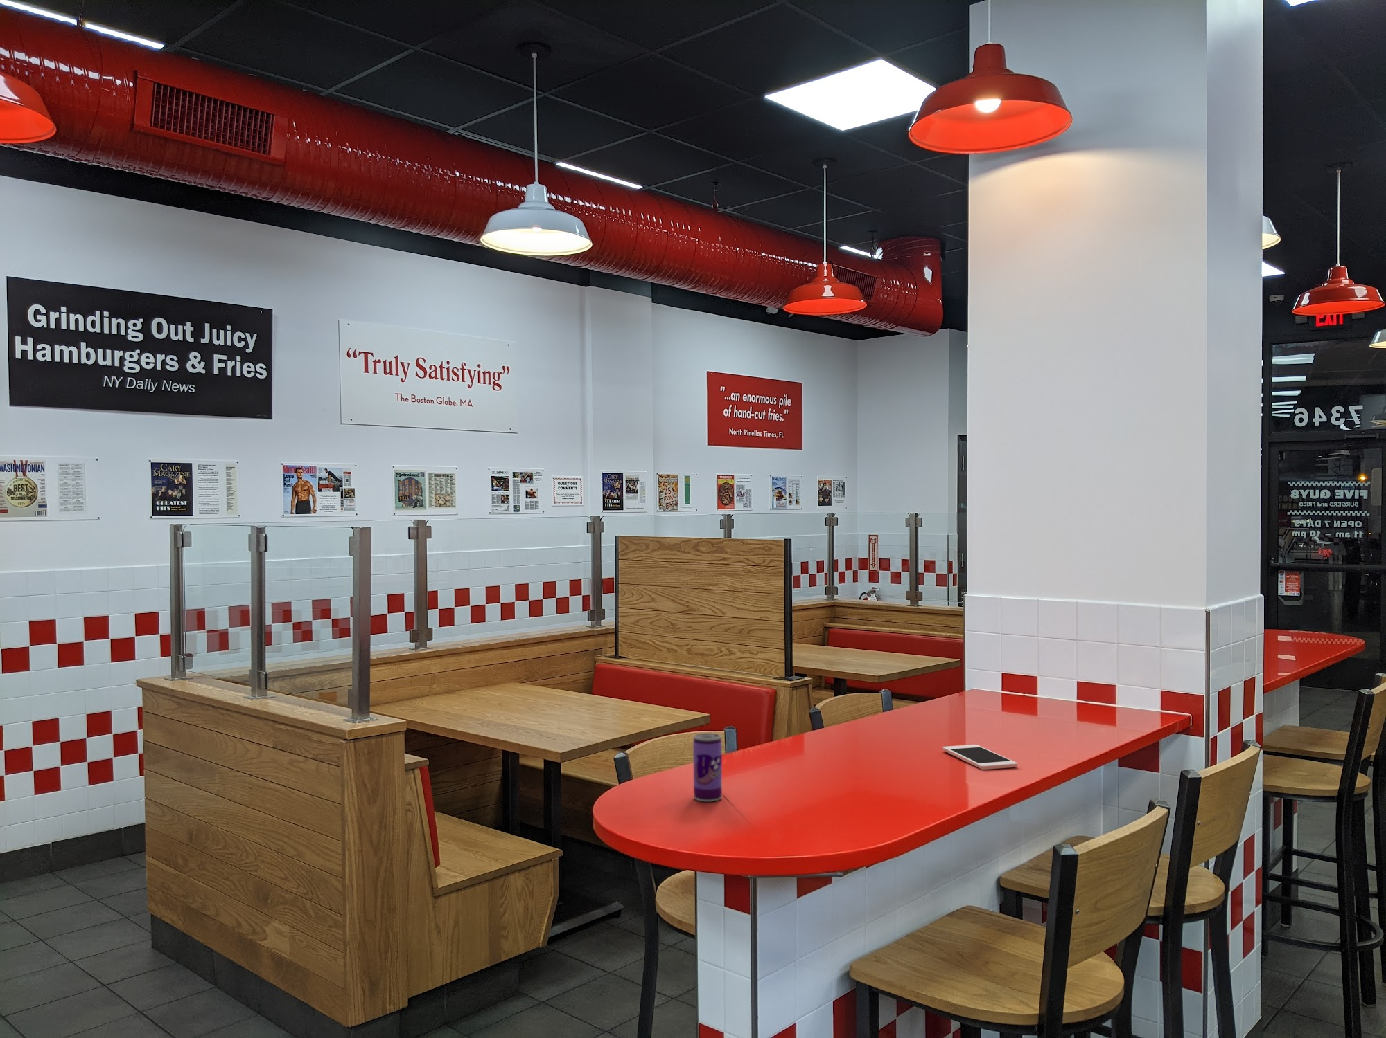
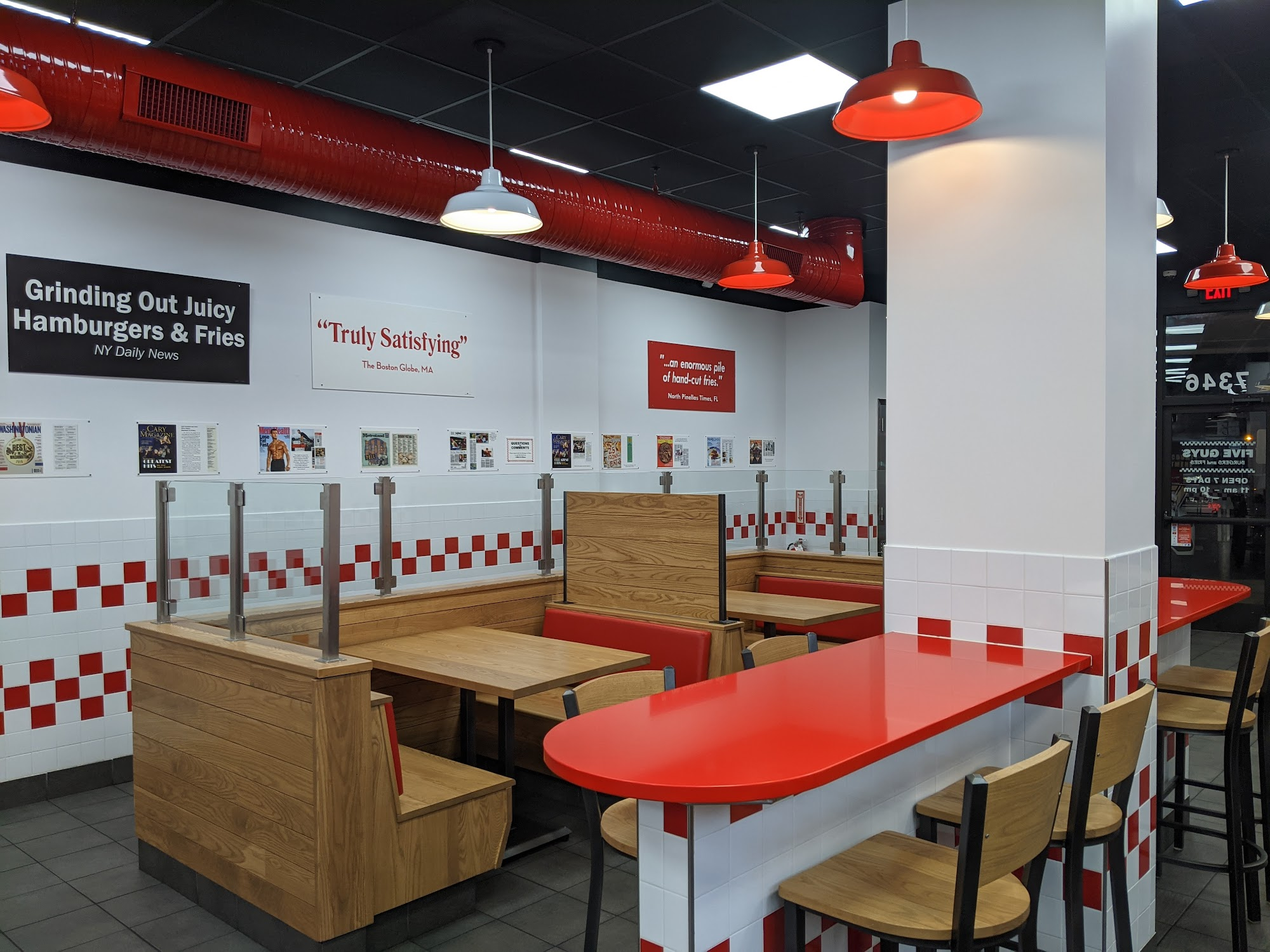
- cell phone [942,744,1018,770]
- beverage can [692,732,722,802]
